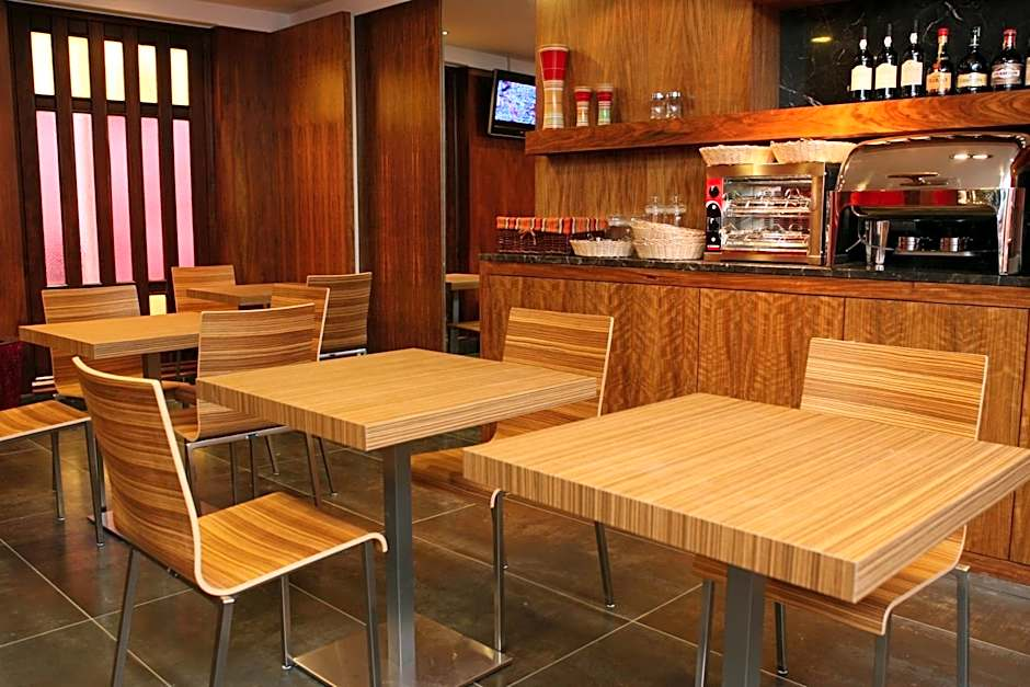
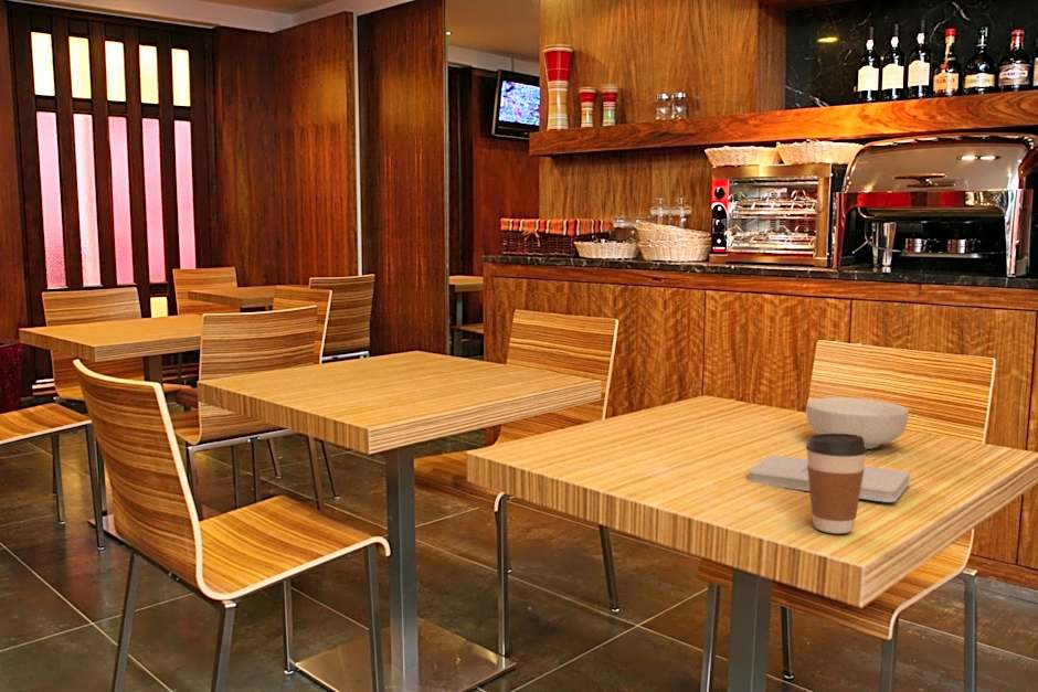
+ notepad [746,454,912,503]
+ cereal bowl [805,396,910,450]
+ coffee cup [805,433,868,534]
